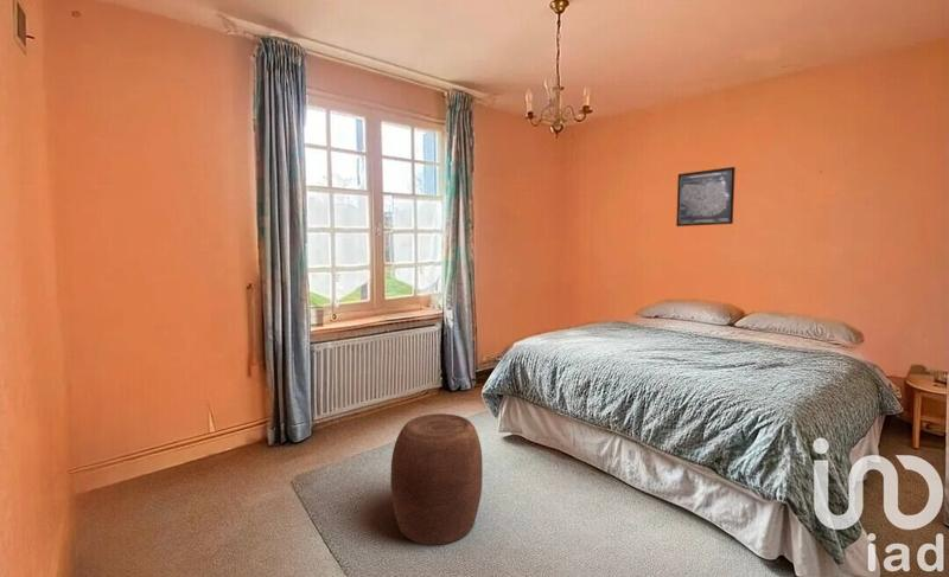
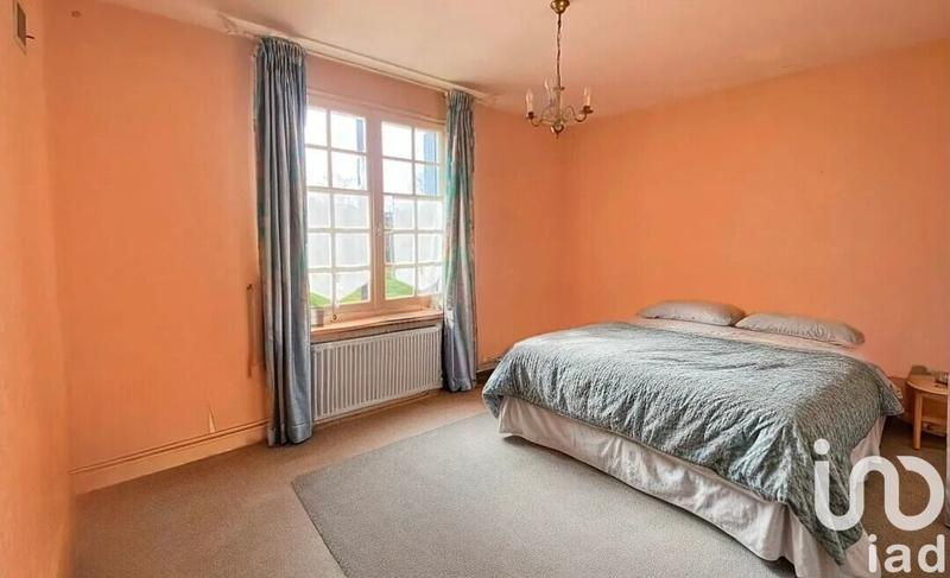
- stool [389,412,484,545]
- wall art [675,166,737,227]
